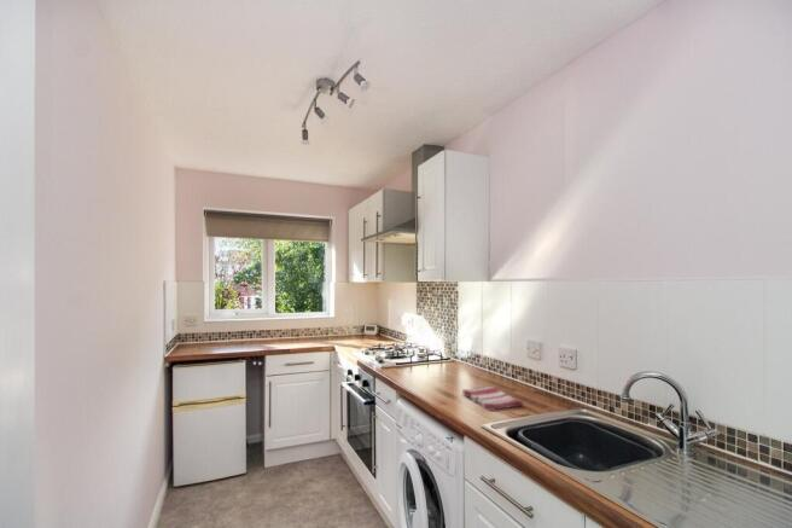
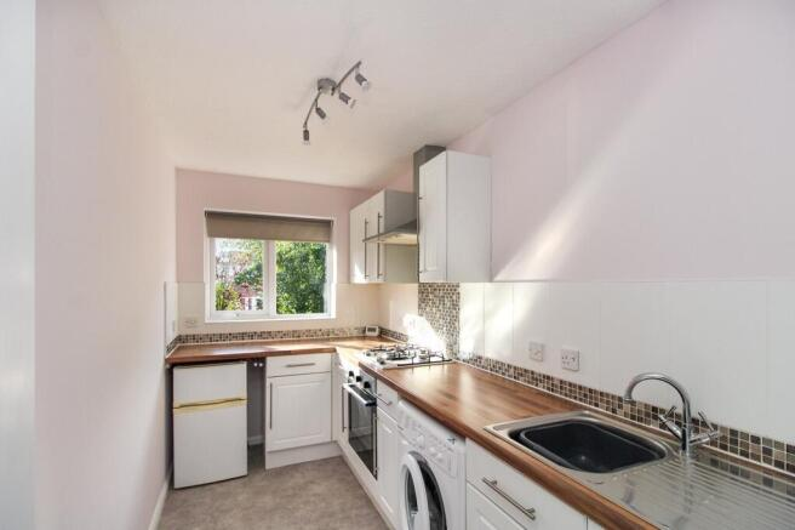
- dish towel [461,385,524,412]
